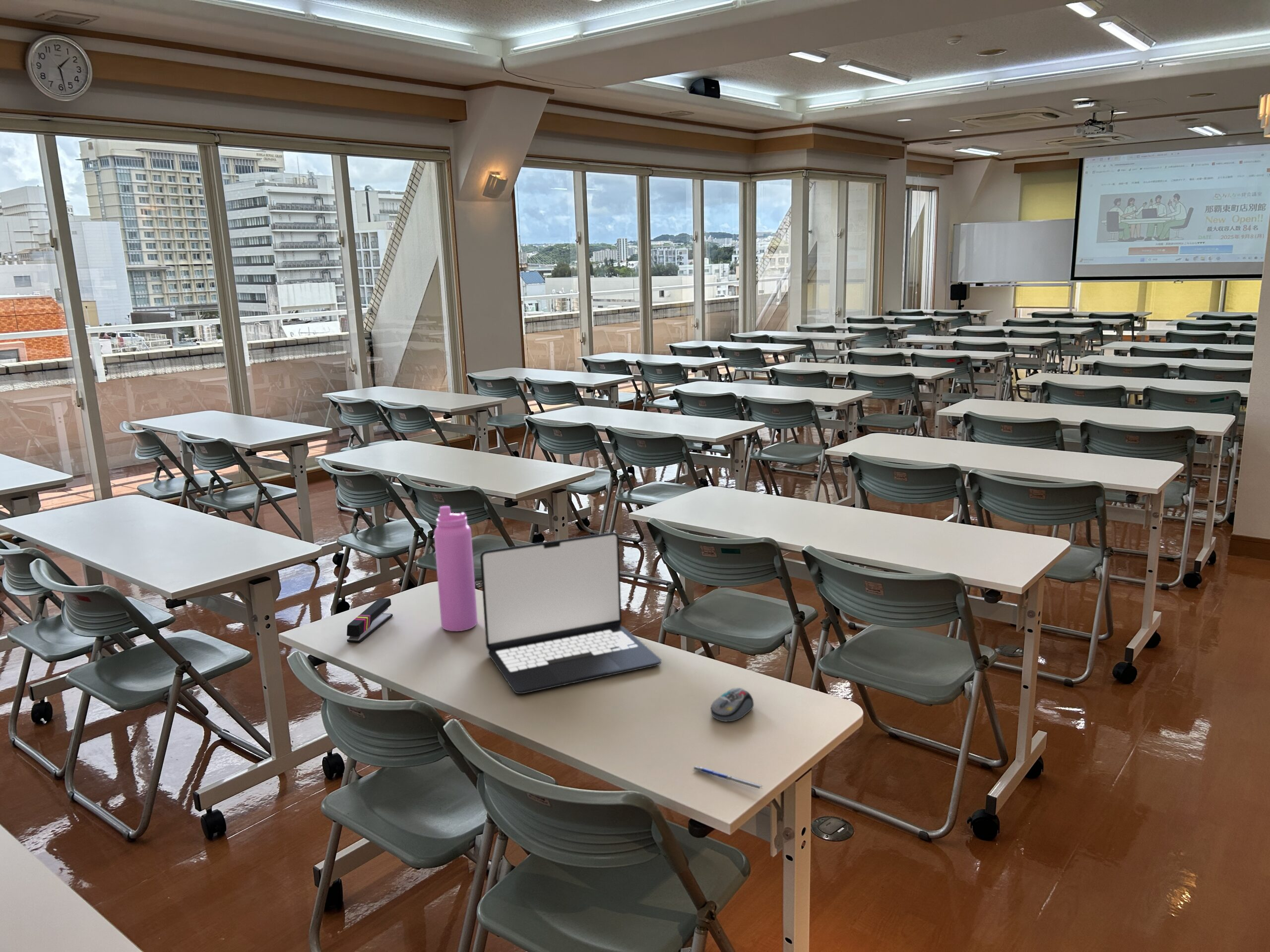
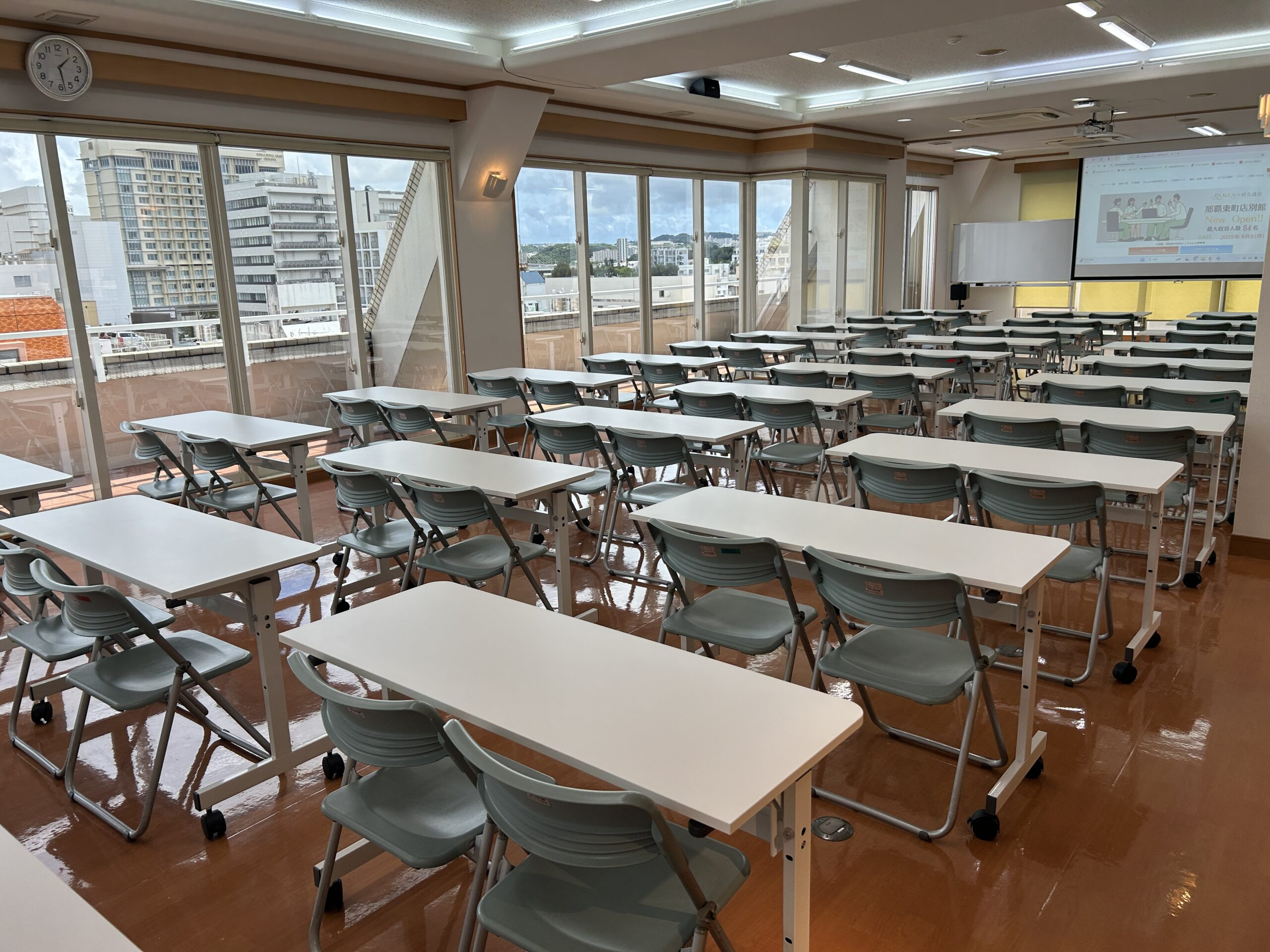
- stapler [346,597,393,643]
- pen [692,766,763,791]
- computer mouse [710,688,754,722]
- laptop [480,532,662,694]
- water bottle [434,505,478,632]
